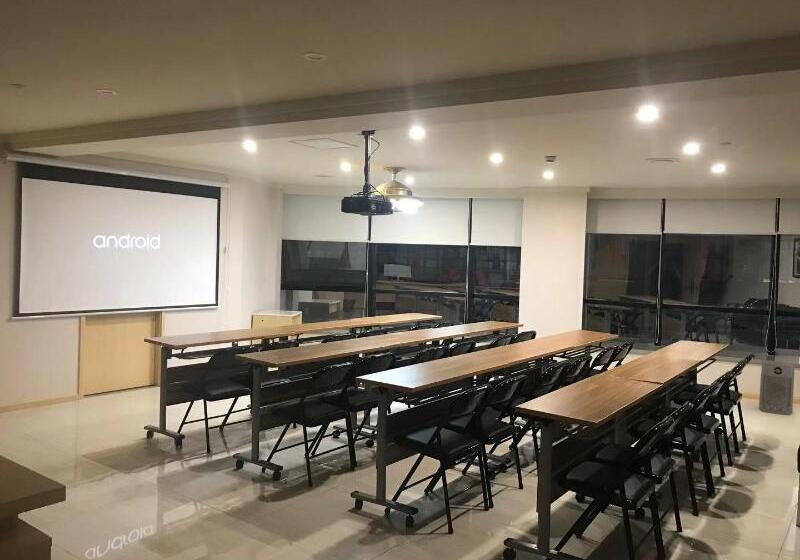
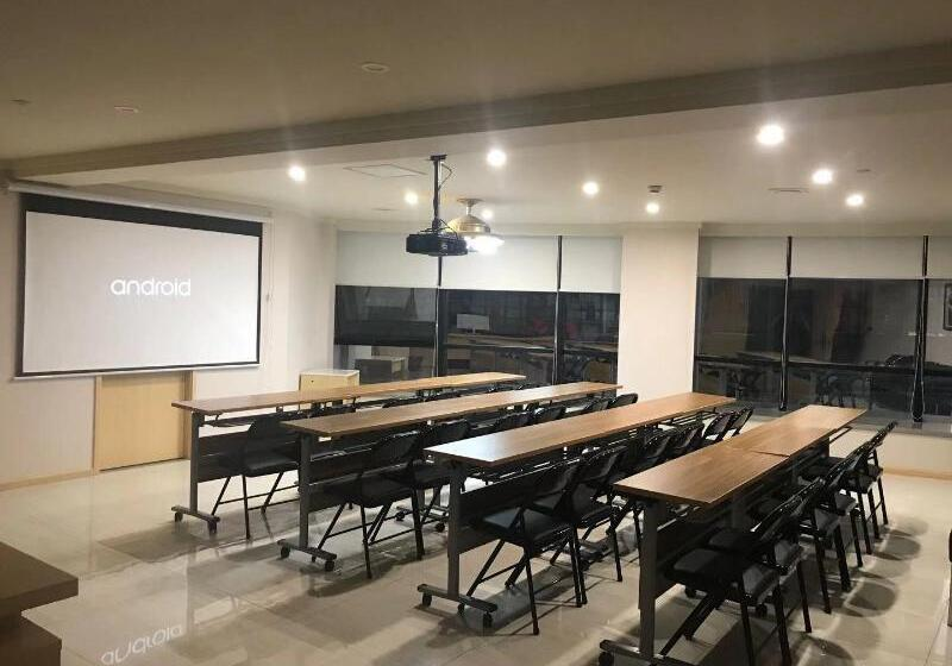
- air purifier [758,360,795,416]
